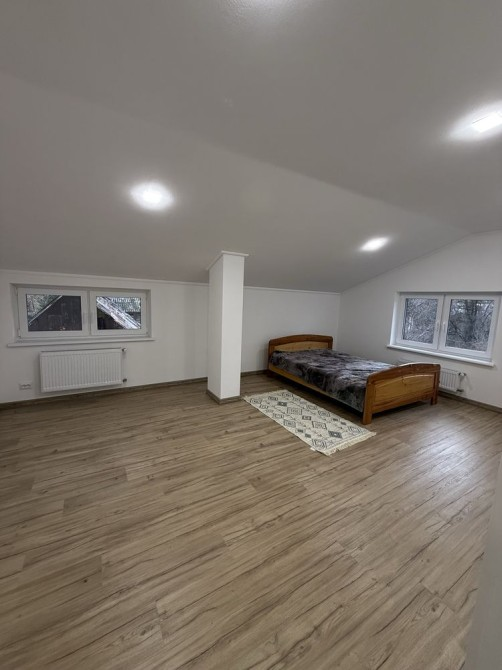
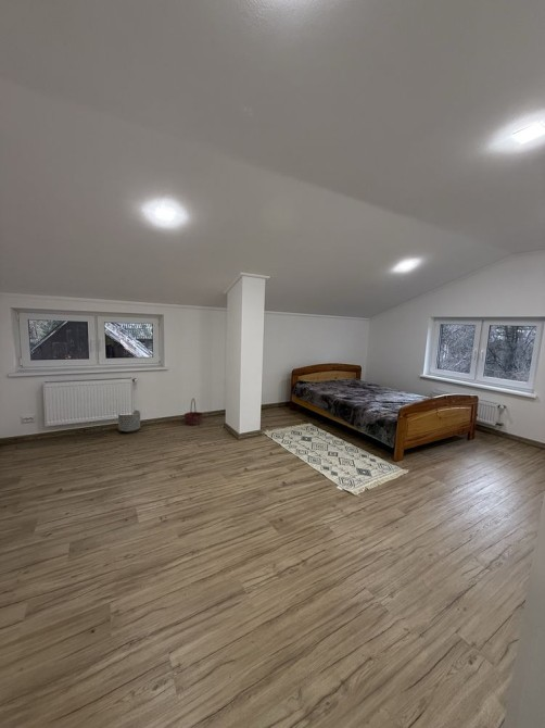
+ planter [117,410,141,434]
+ basket [182,398,204,426]
